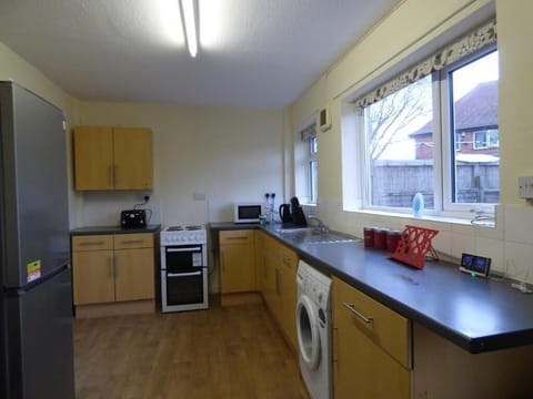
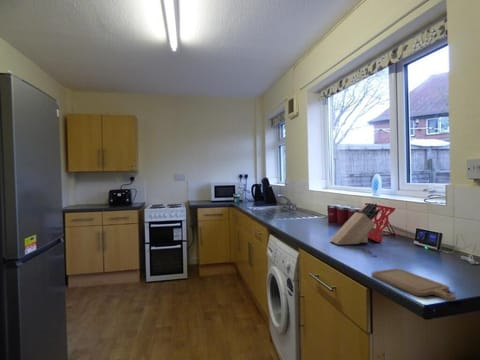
+ knife block [329,202,380,246]
+ chopping board [371,268,457,302]
